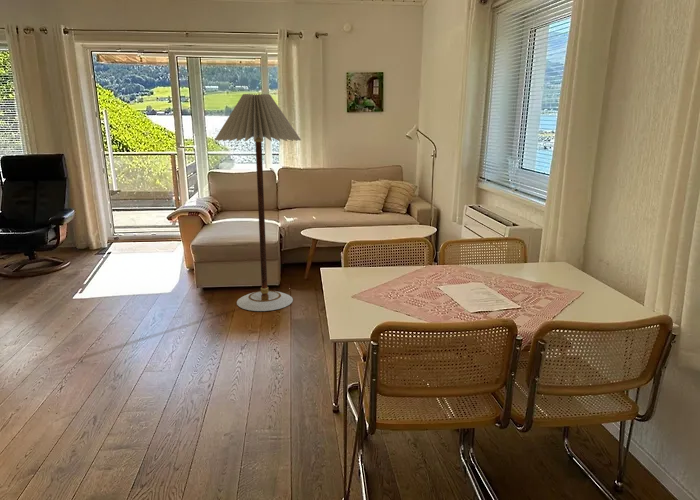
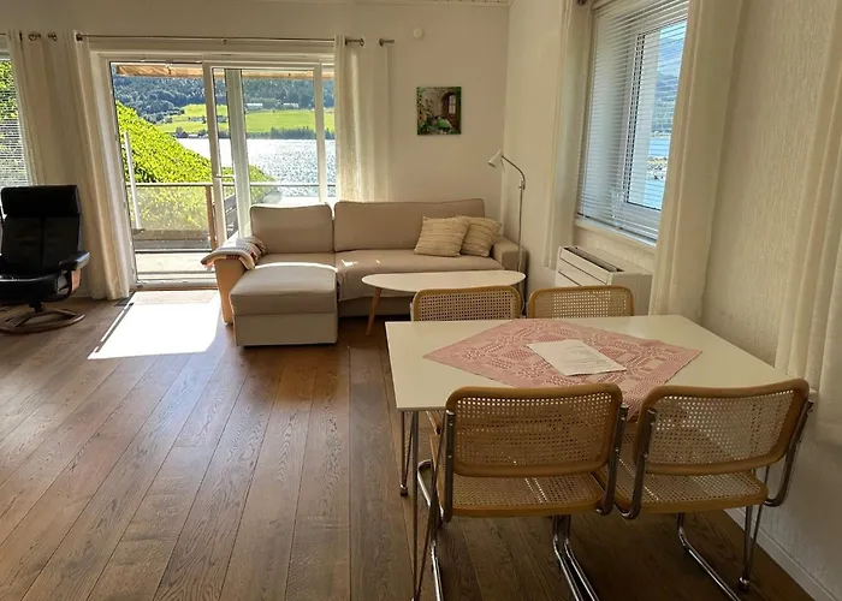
- floor lamp [214,93,302,312]
